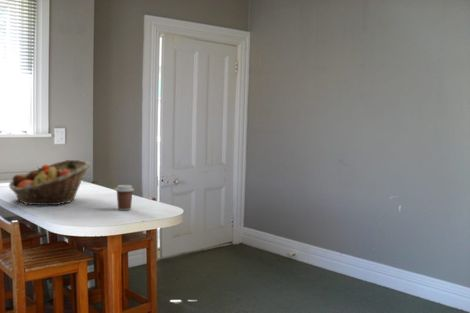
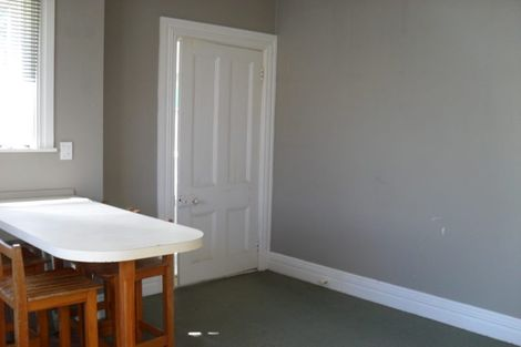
- coffee cup [114,184,135,211]
- fruit basket [8,159,91,206]
